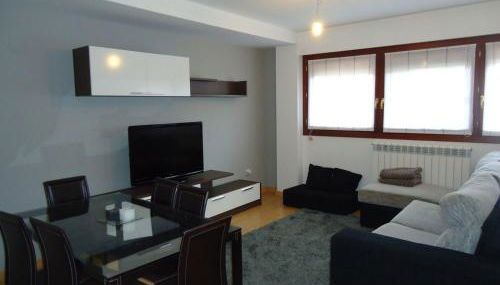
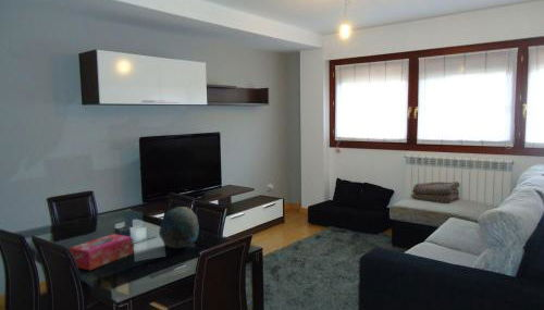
+ decorative bowl [158,206,200,249]
+ tissue box [69,233,134,272]
